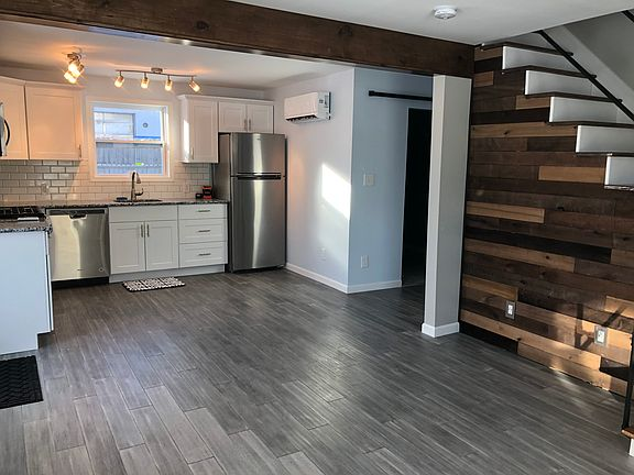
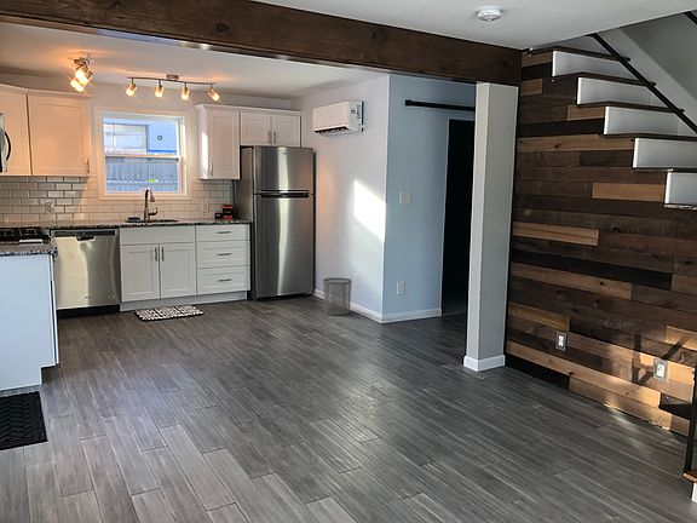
+ waste bin [322,276,353,316]
